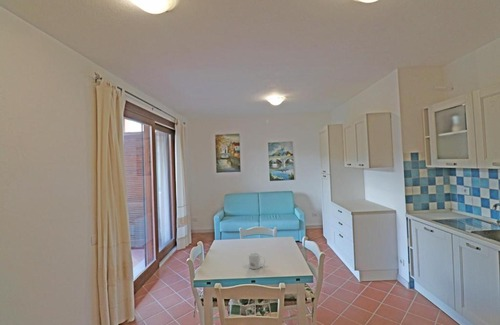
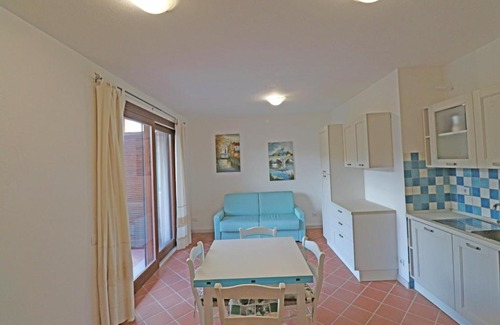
- mug [248,252,266,270]
